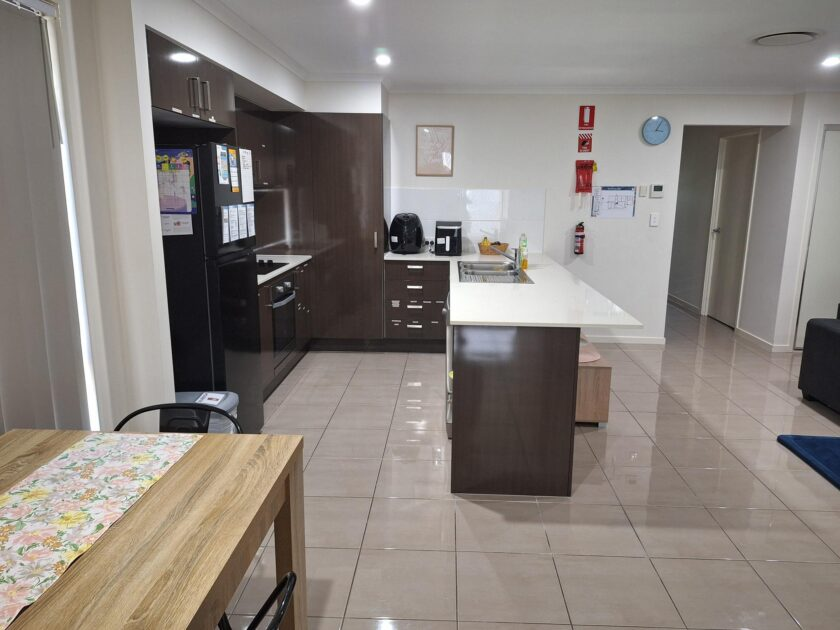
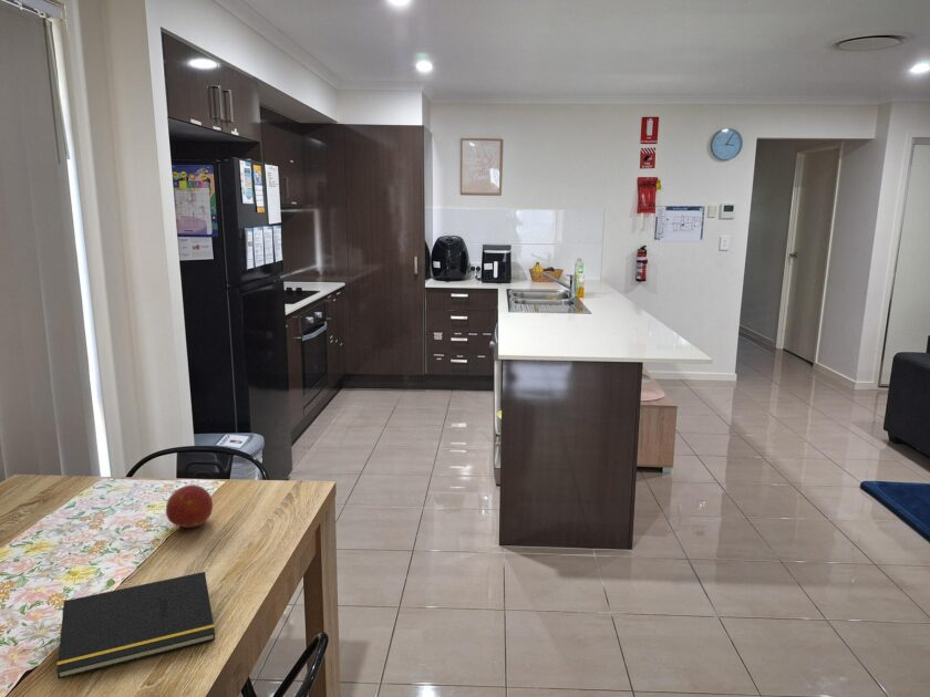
+ notepad [55,571,216,680]
+ fruit [165,483,214,530]
